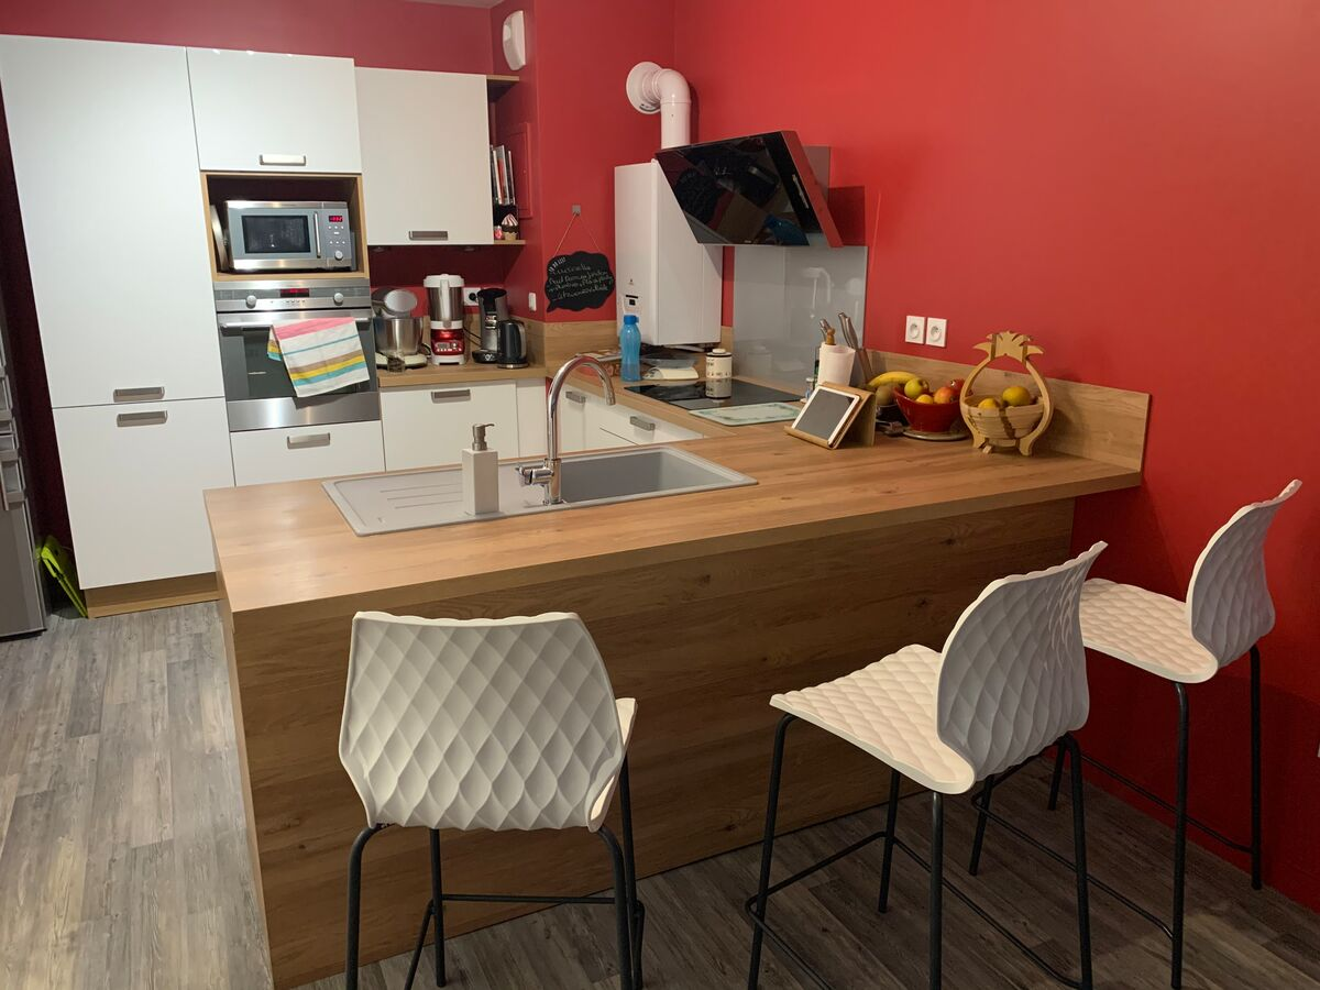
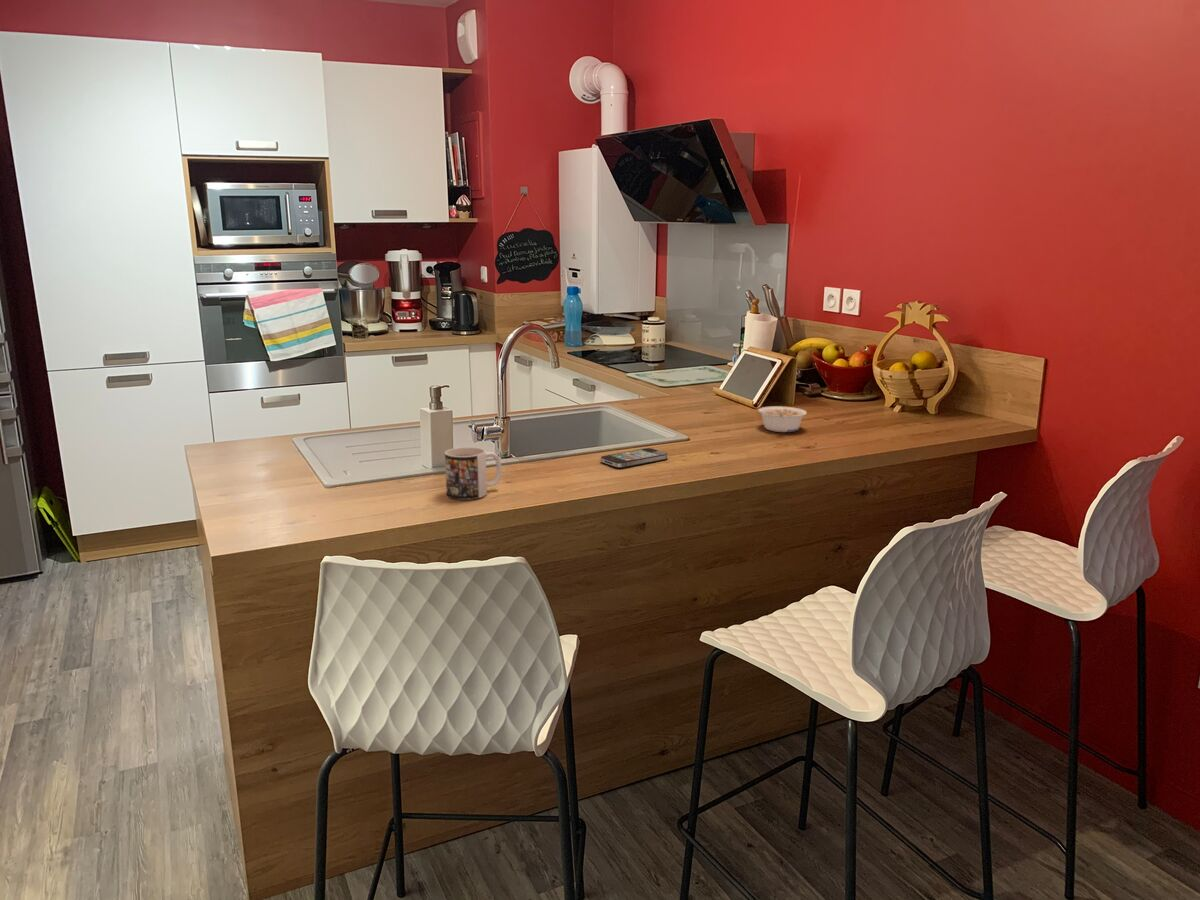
+ legume [757,405,808,433]
+ smartphone [600,447,669,469]
+ mug [444,446,503,501]
